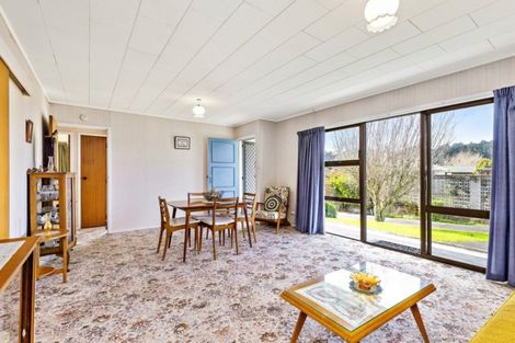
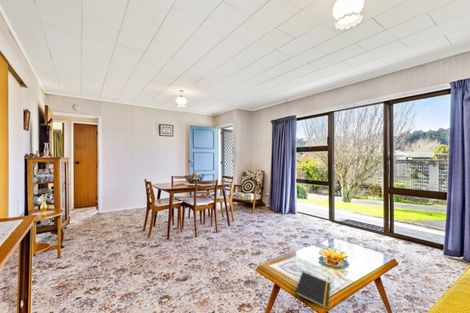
+ notepad [294,271,331,310]
